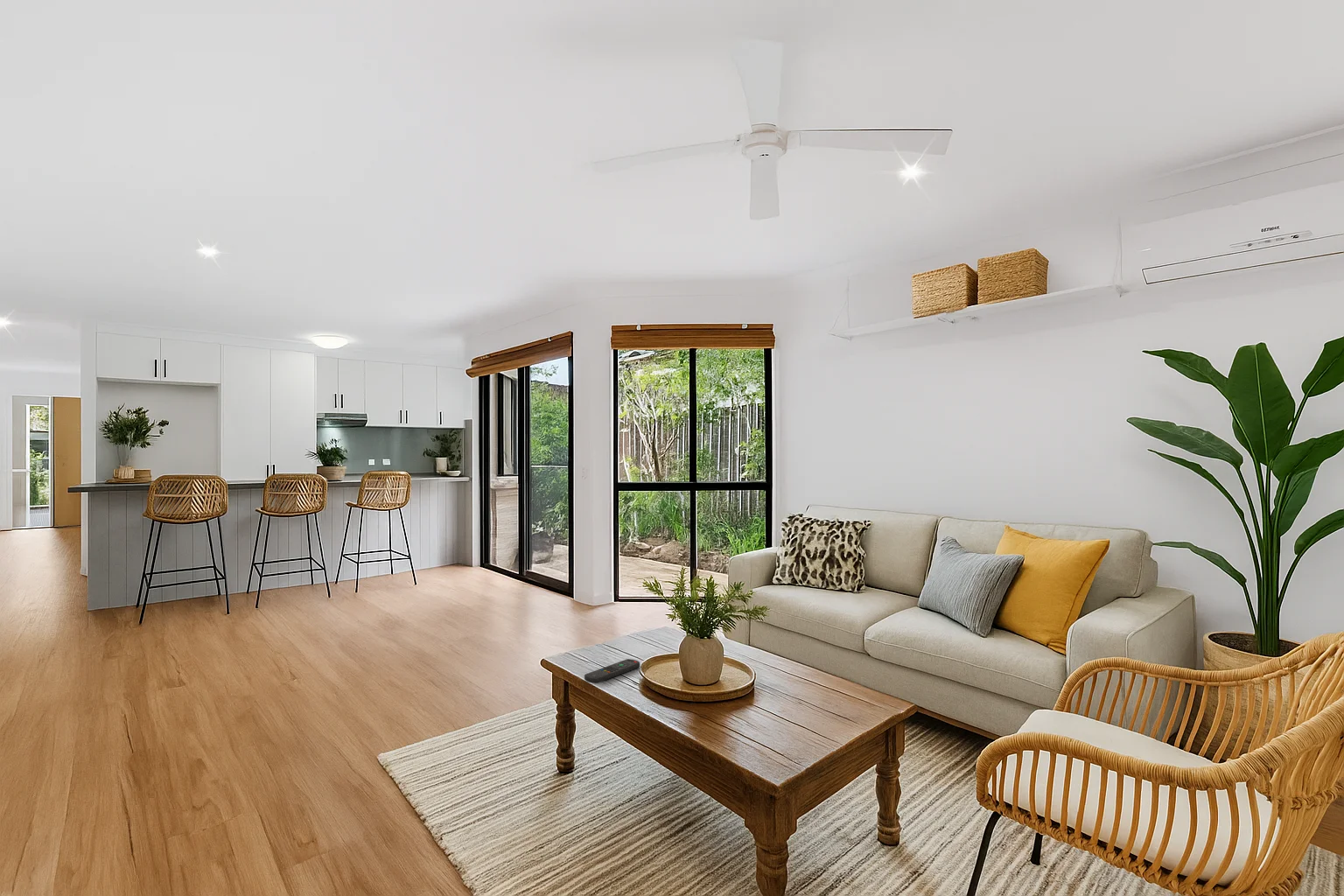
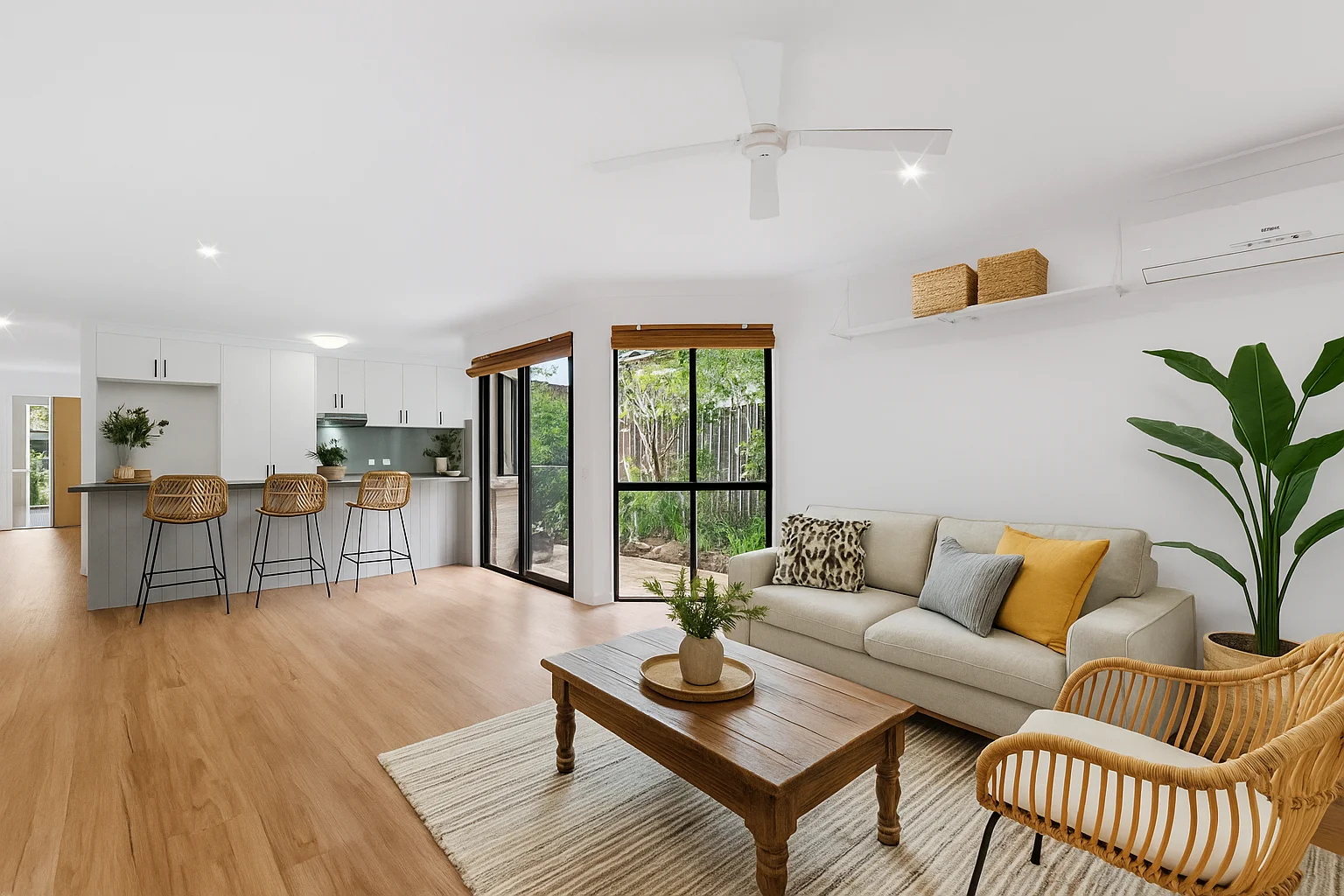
- remote control [584,658,641,684]
